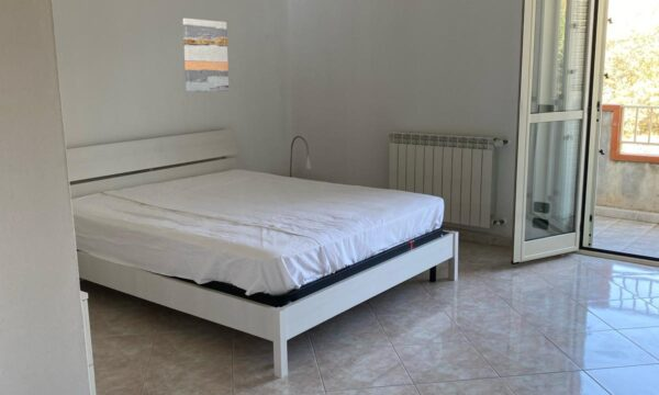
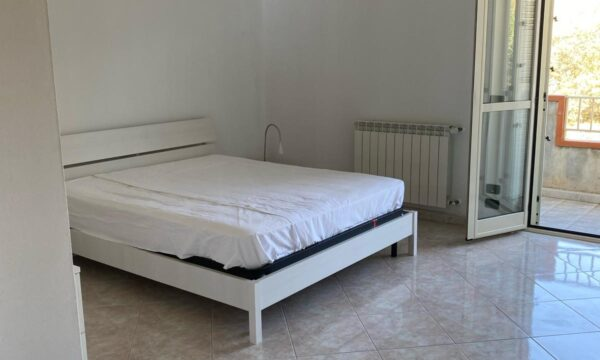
- wall art [182,18,230,92]
